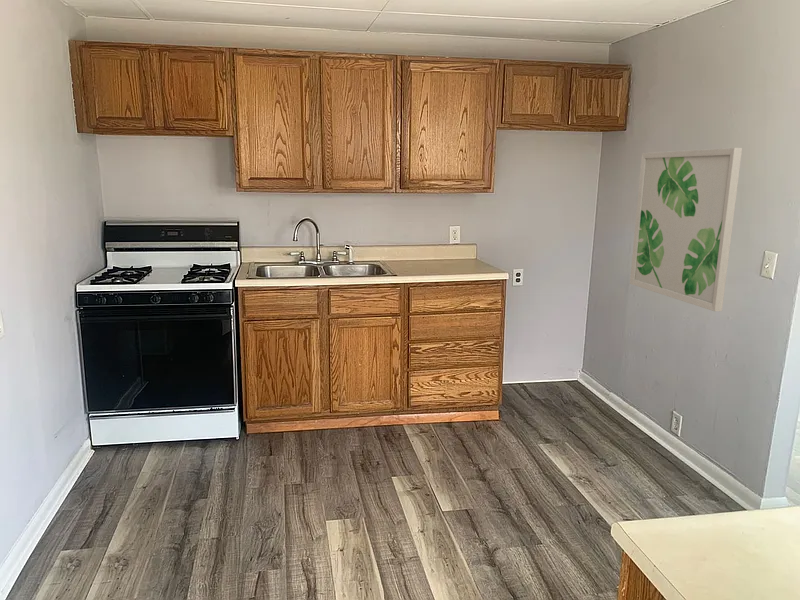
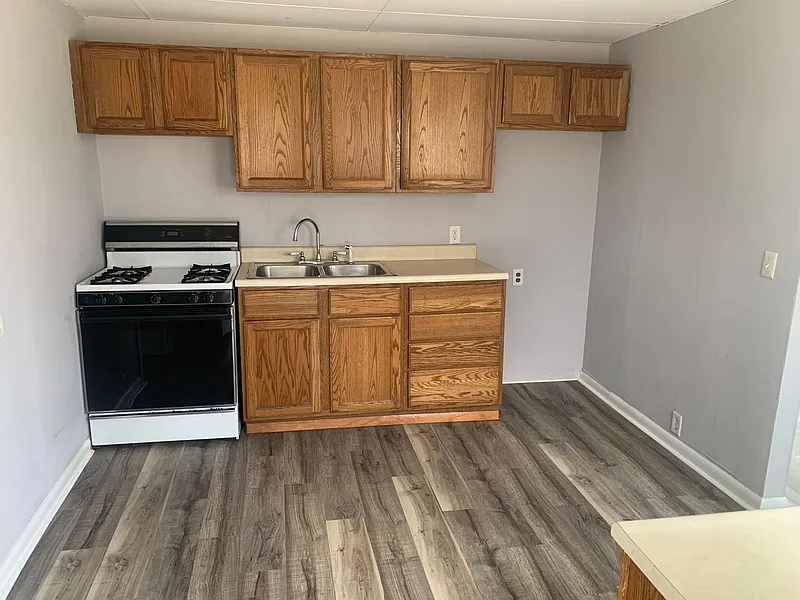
- wall art [629,147,743,312]
